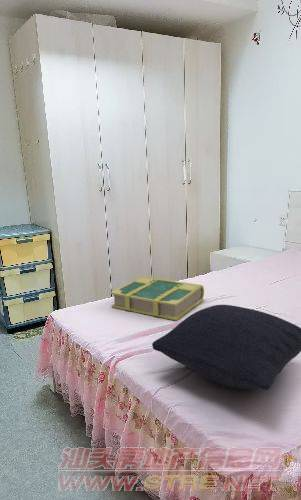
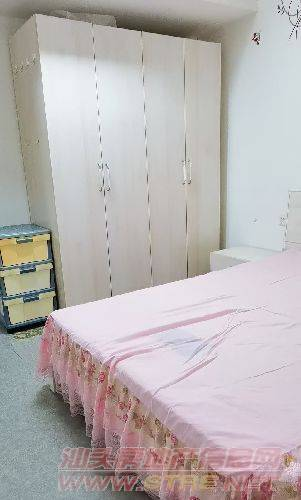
- pillow [151,304,301,391]
- book [110,276,205,322]
